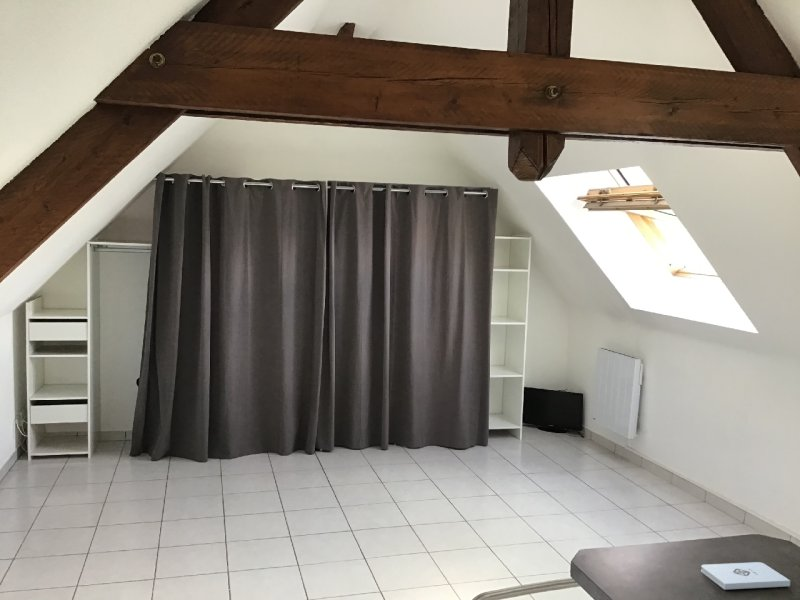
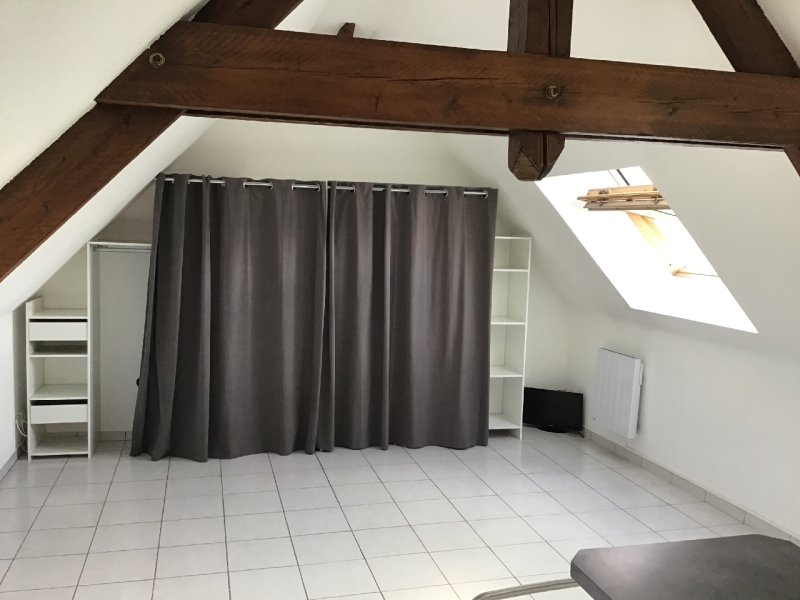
- notepad [700,561,791,591]
